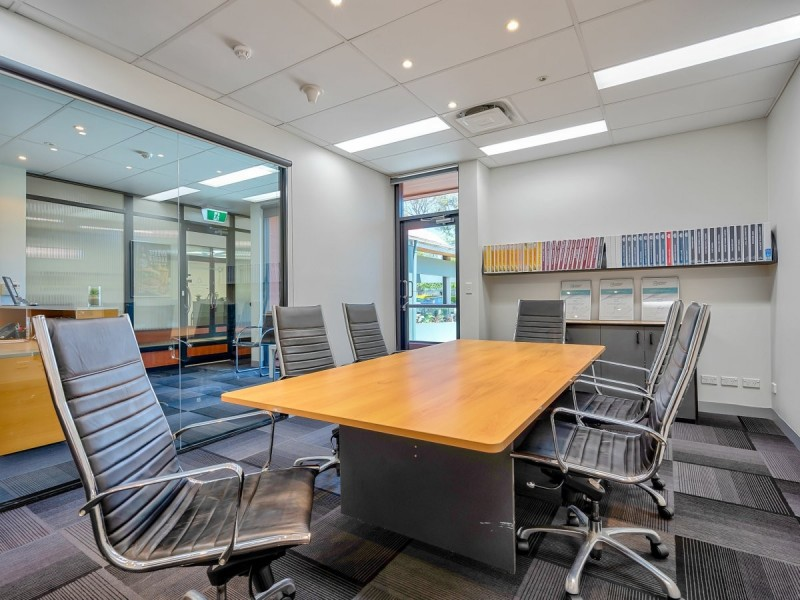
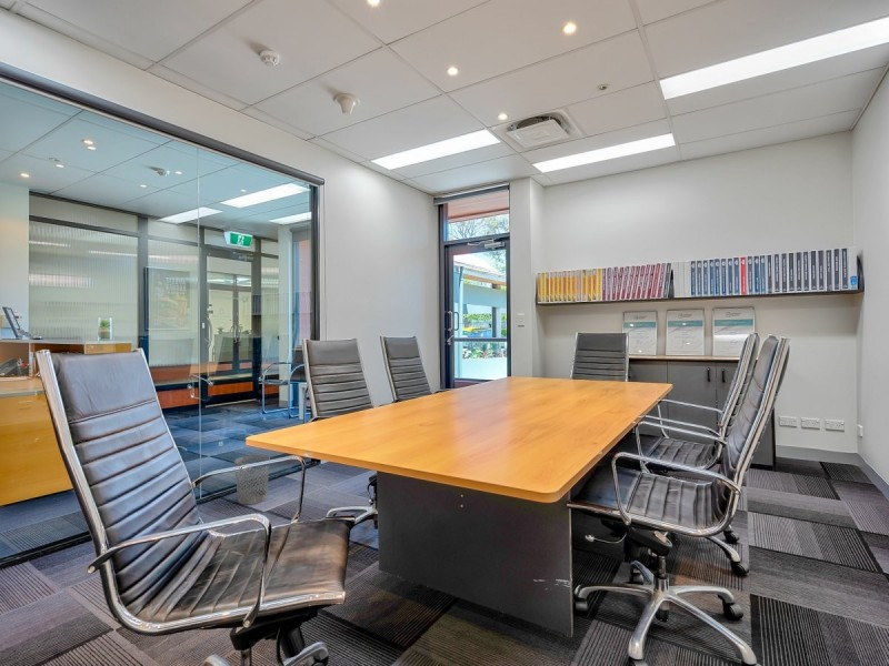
+ wastebasket [233,454,271,505]
